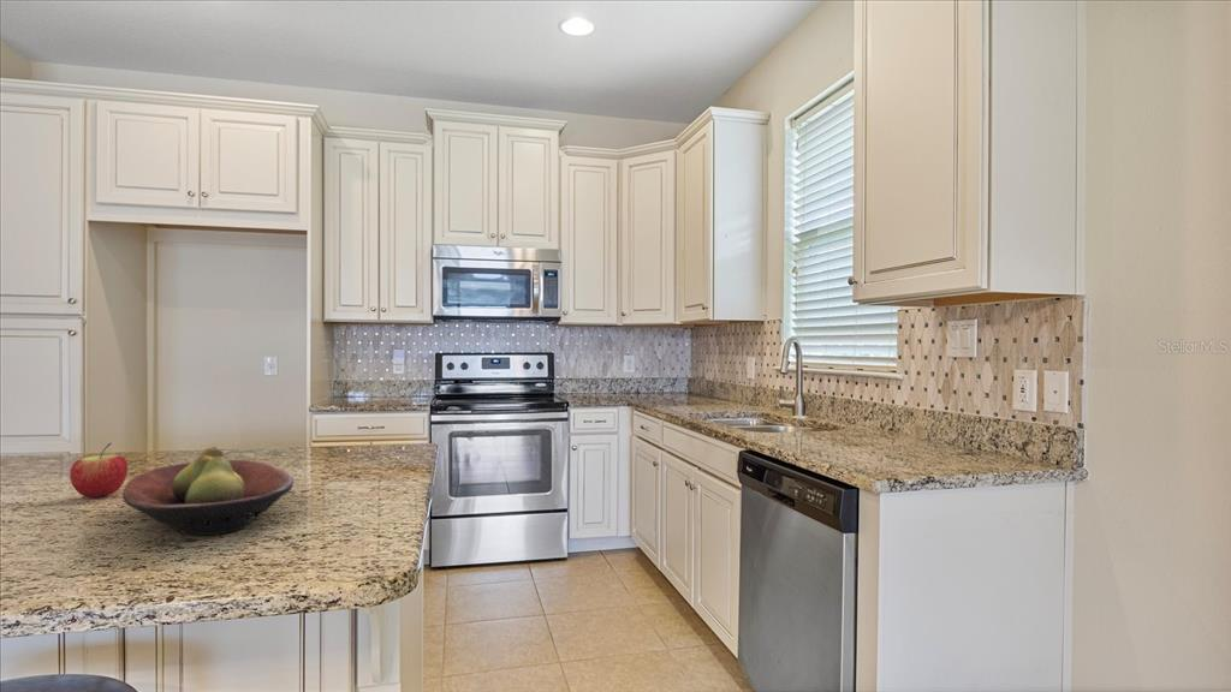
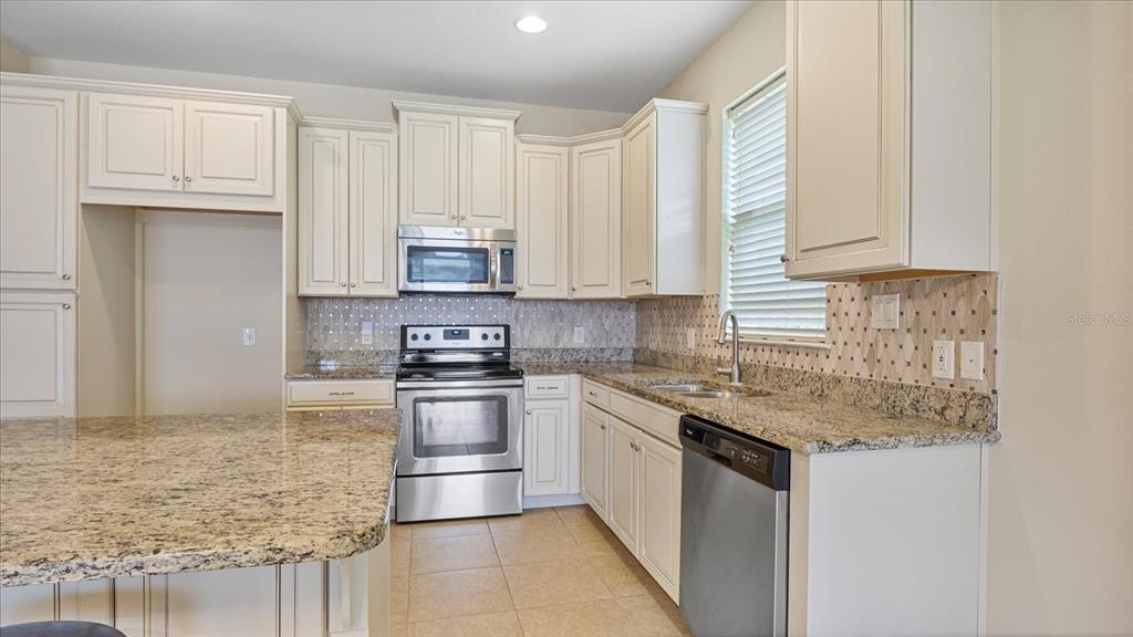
- apple [69,442,129,499]
- fruit bowl [121,446,295,536]
